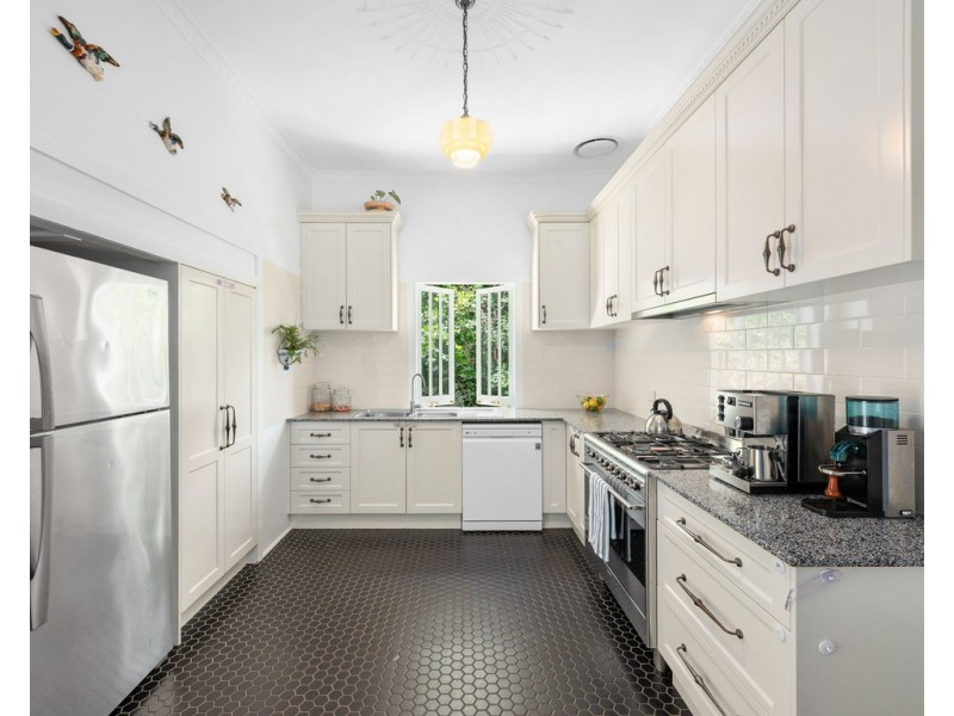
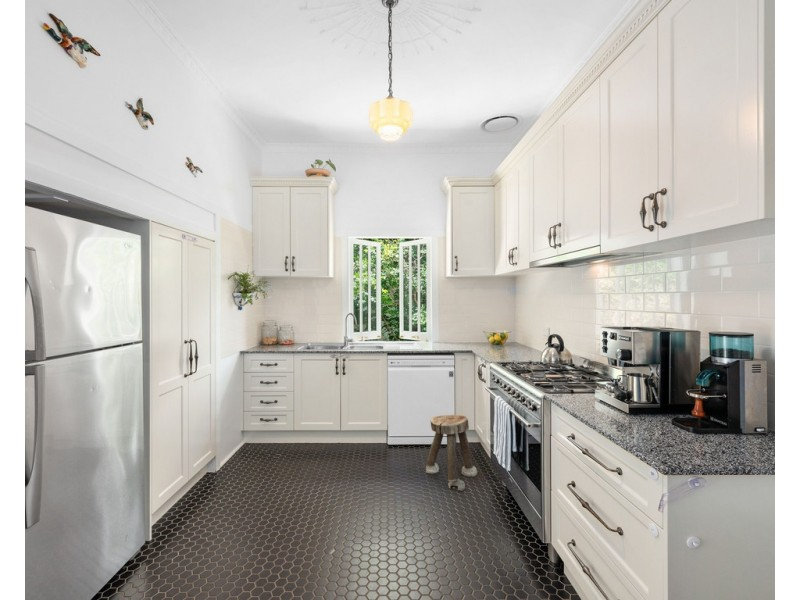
+ stool [425,414,478,492]
